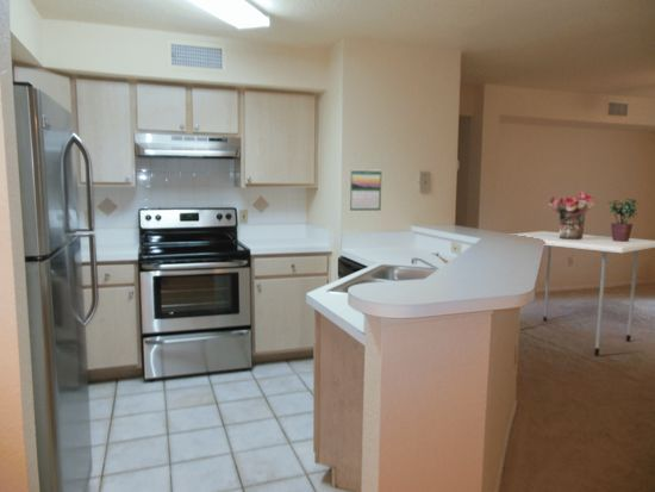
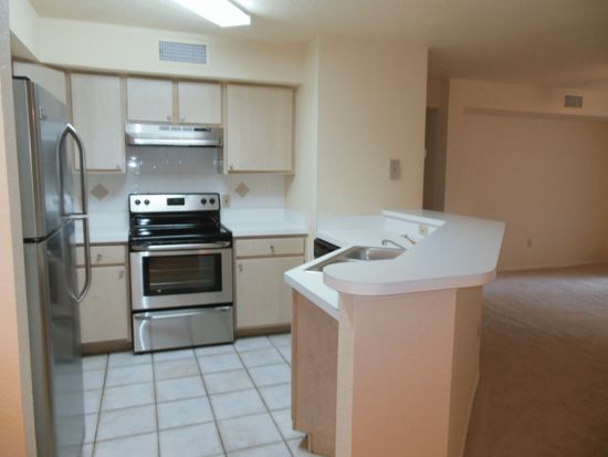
- dining table [510,230,655,356]
- potted plant [607,197,638,242]
- bouquet [547,189,595,239]
- calendar [349,168,382,212]
